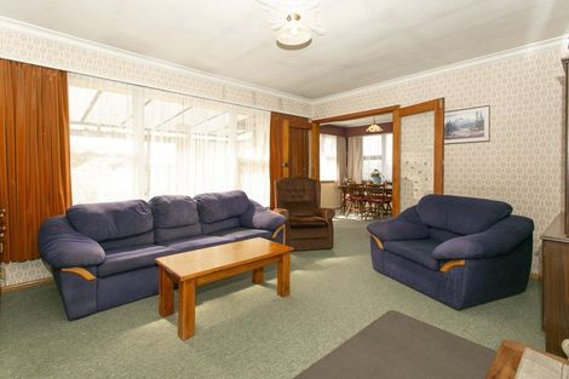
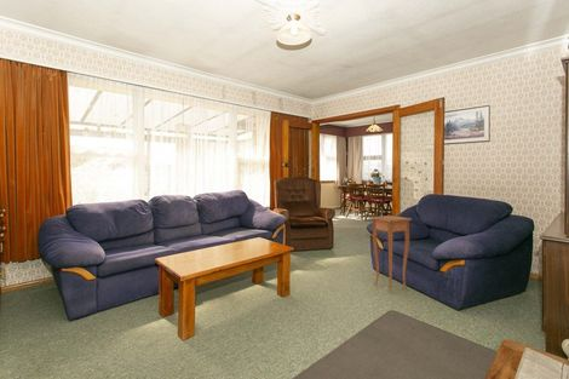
+ side table [369,214,413,294]
